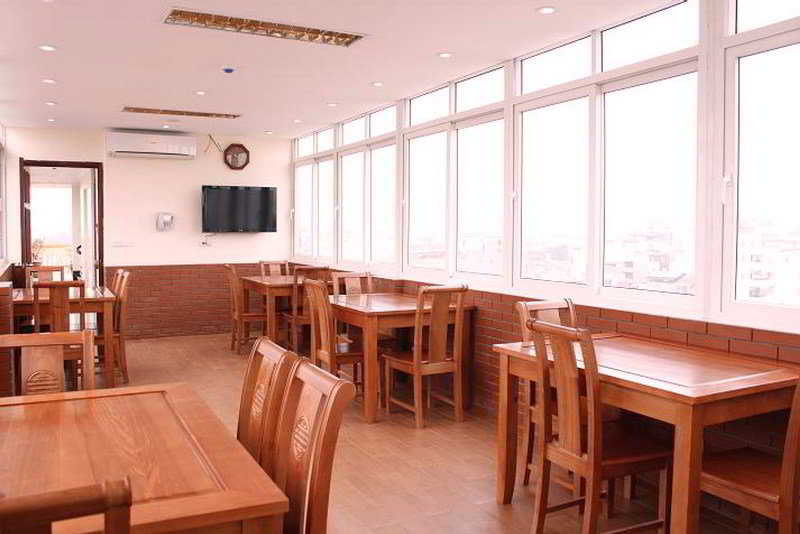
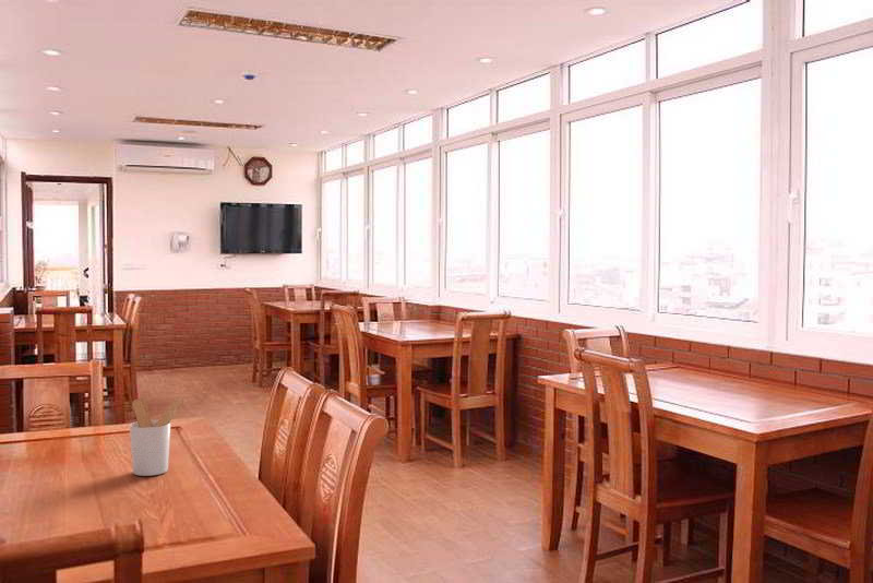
+ utensil holder [129,396,188,477]
